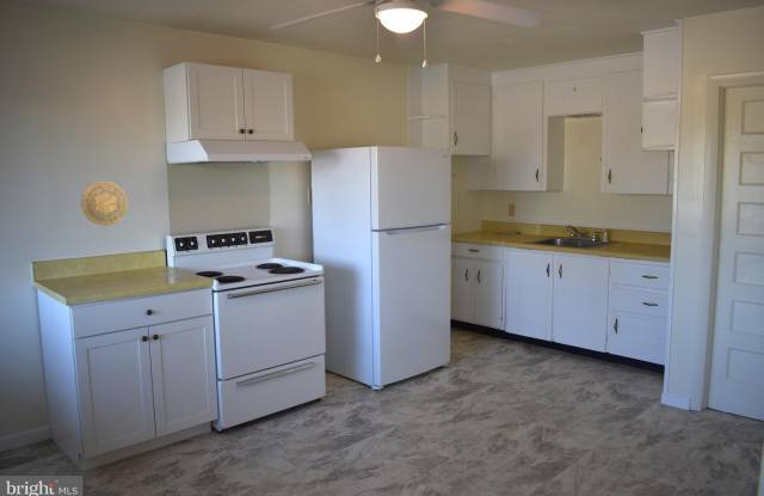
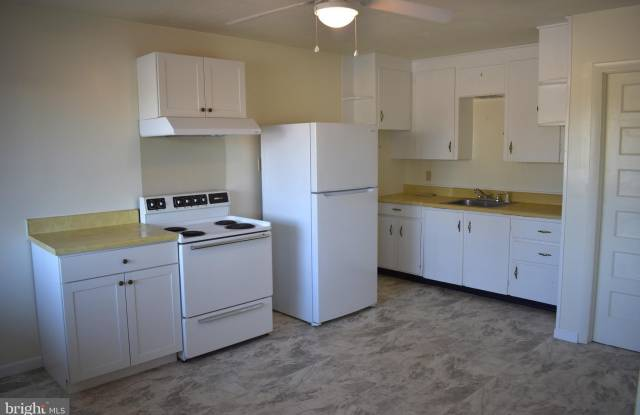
- decorative plate [80,180,129,227]
